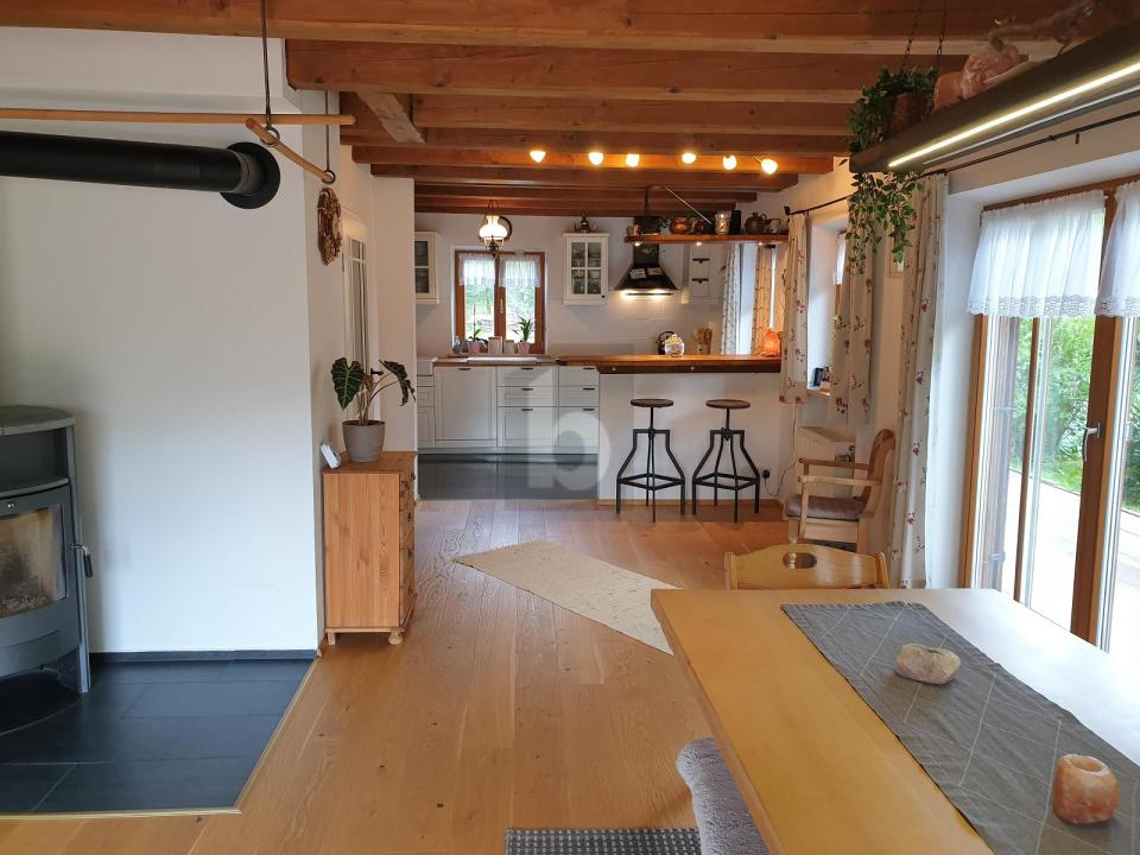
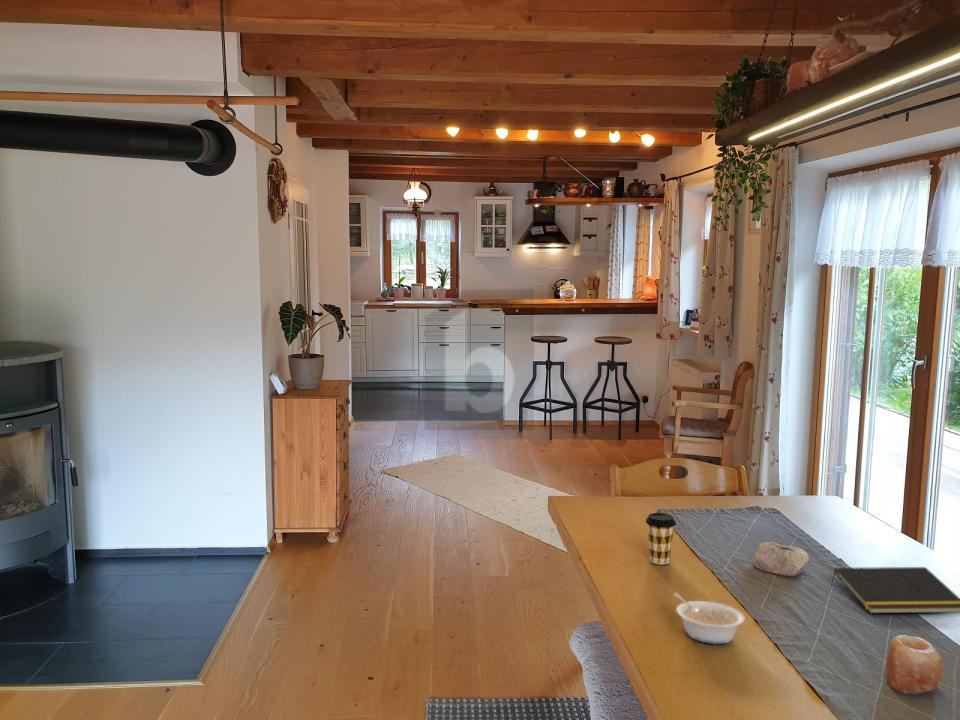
+ coffee cup [645,512,677,565]
+ notepad [831,566,960,615]
+ legume [673,592,746,645]
